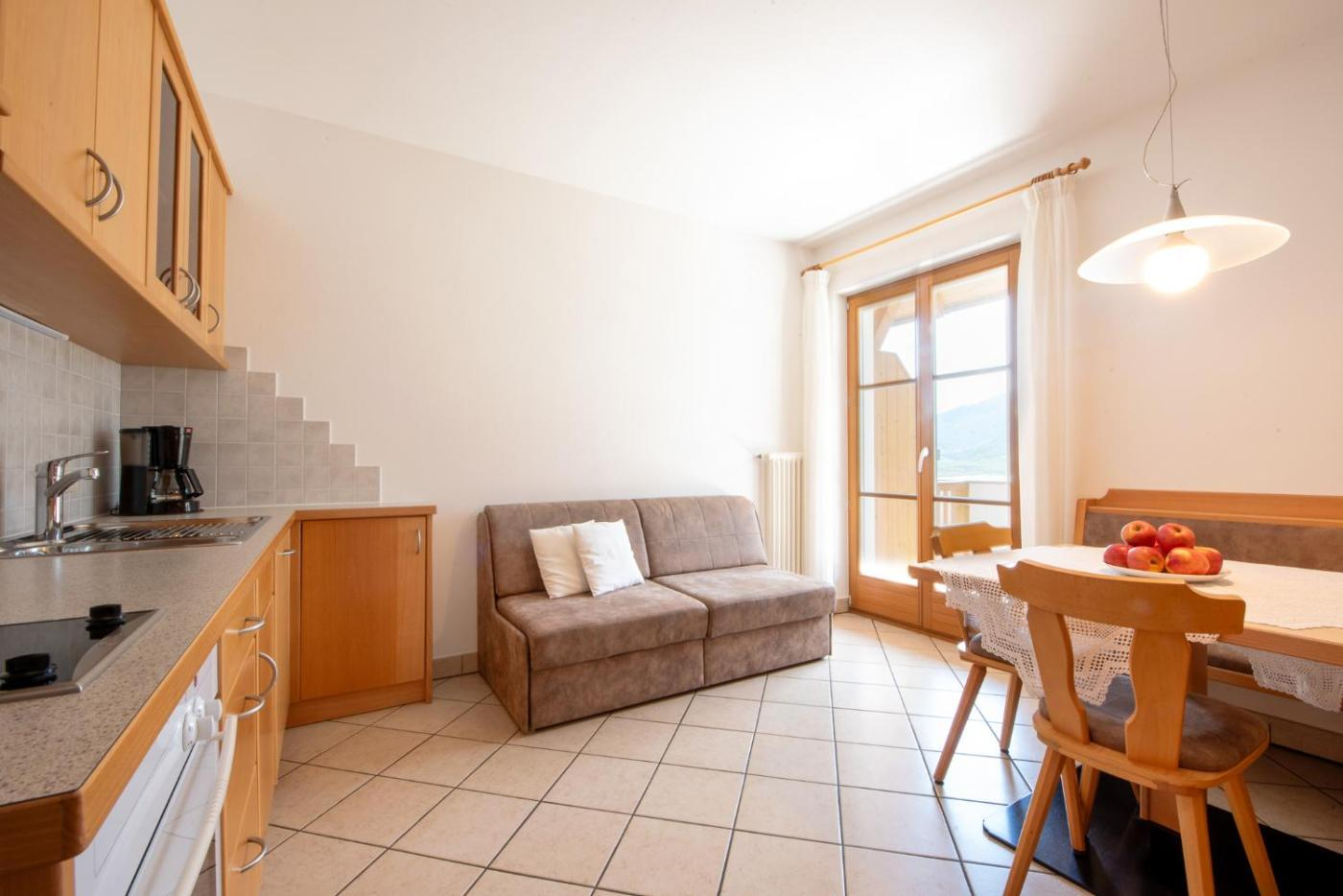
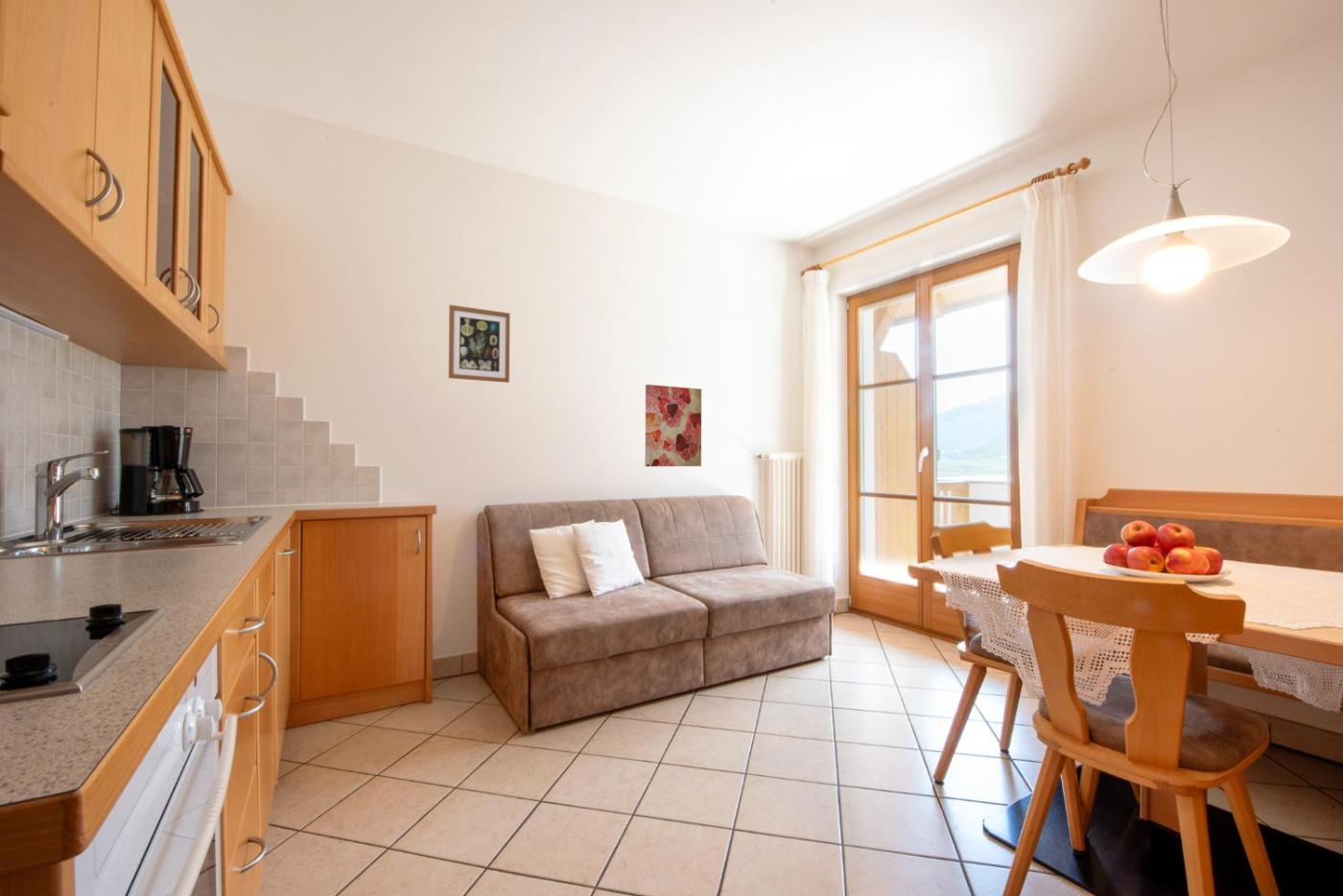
+ wall art [645,384,702,467]
+ wall art [448,304,511,384]
